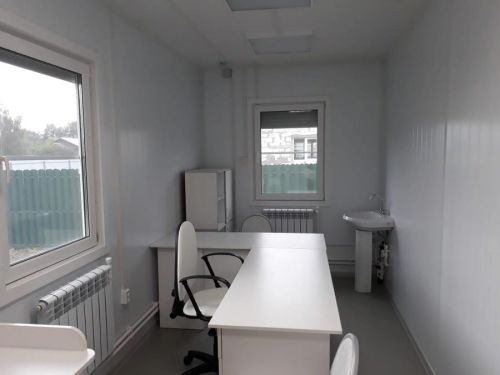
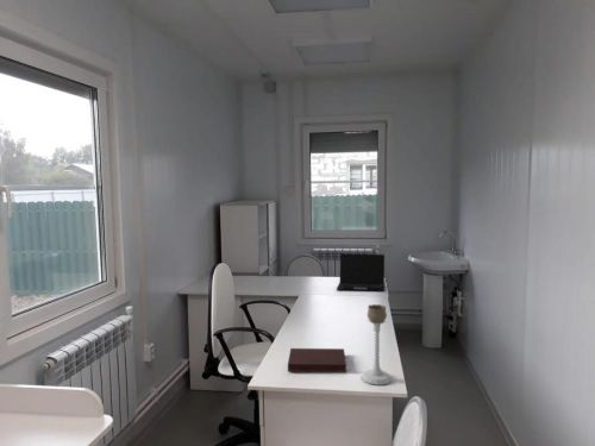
+ notebook [287,347,347,373]
+ laptop [336,252,386,293]
+ candle holder [361,303,393,385]
